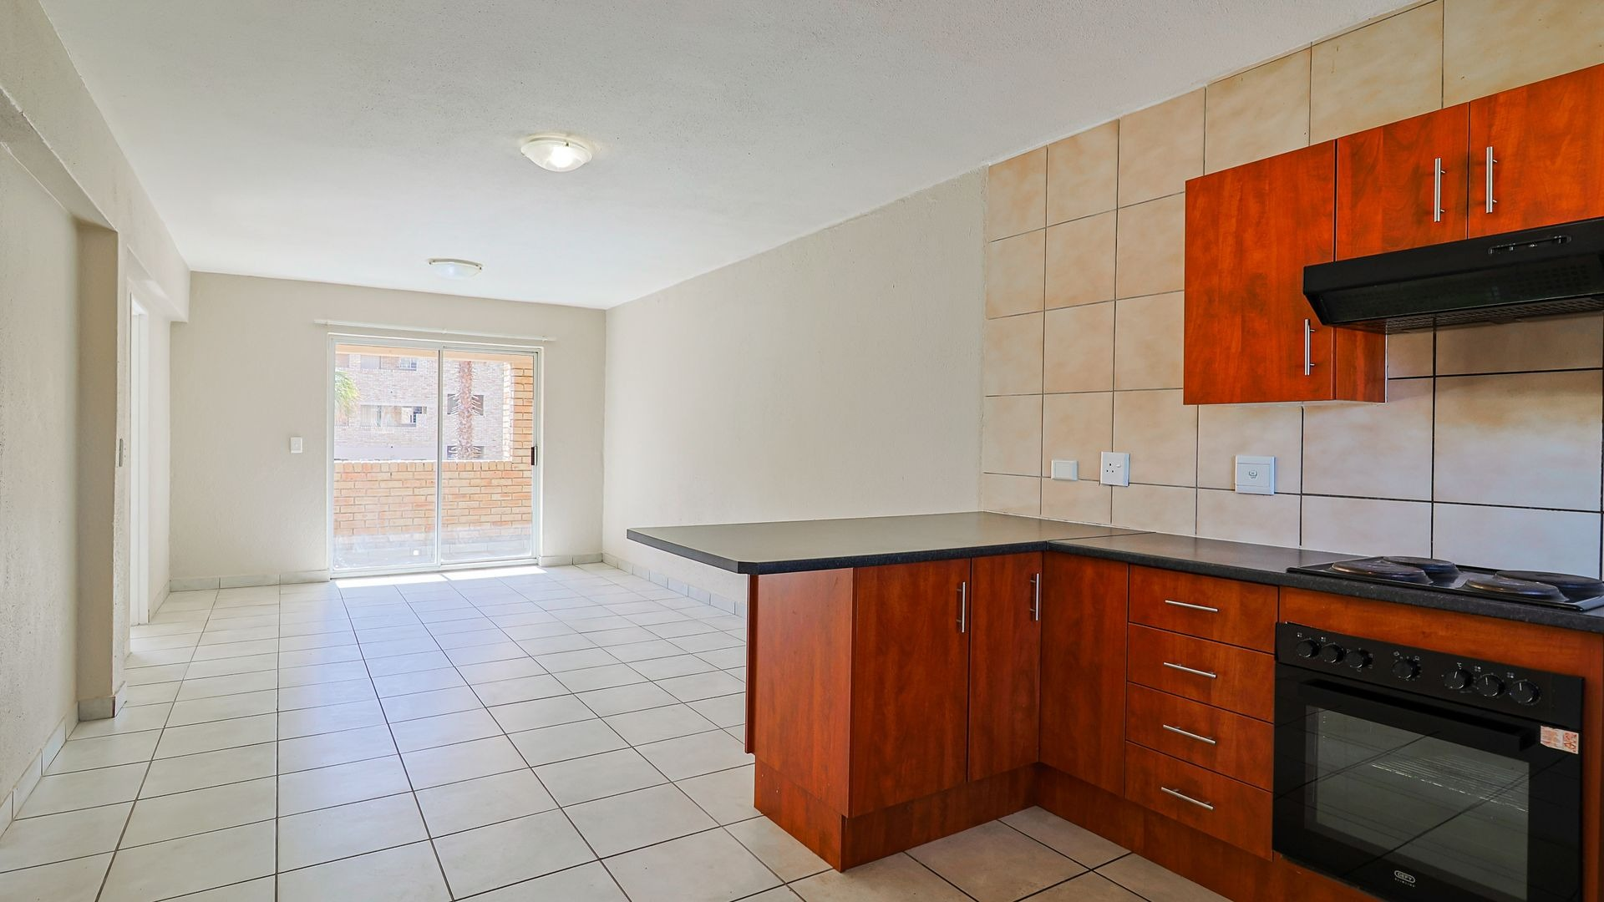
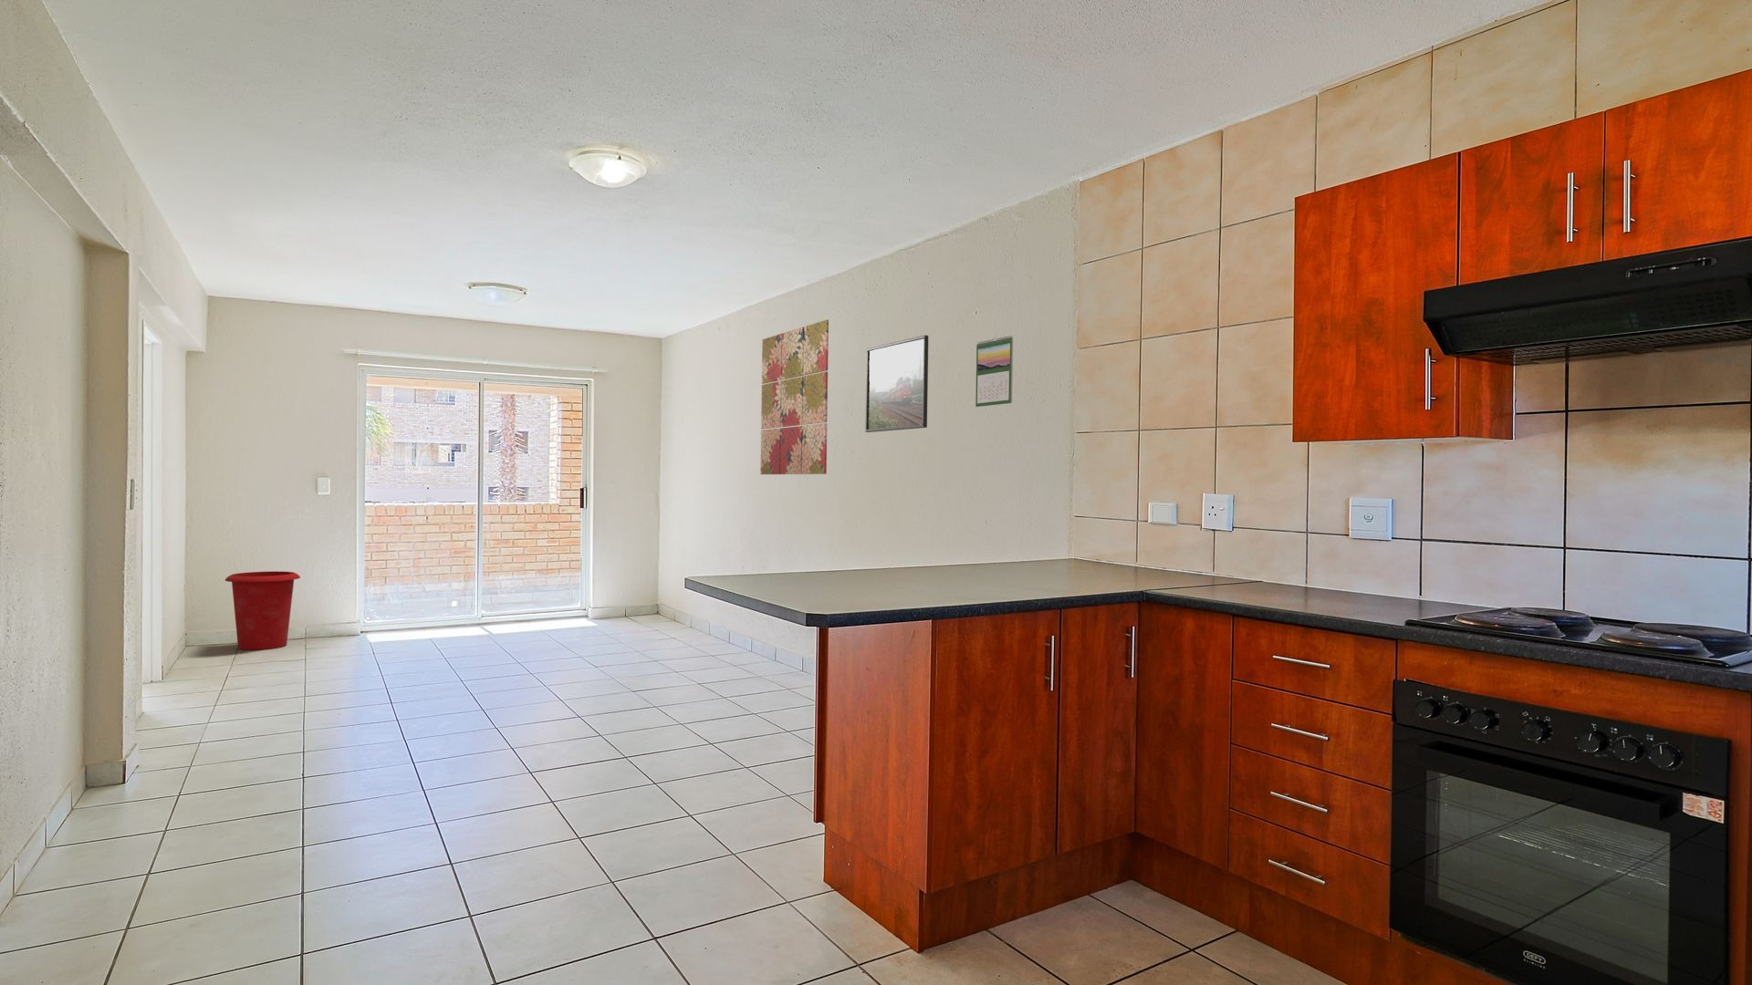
+ wall art [759,319,829,475]
+ waste bin [225,570,301,651]
+ calendar [975,334,1014,408]
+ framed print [865,334,929,433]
